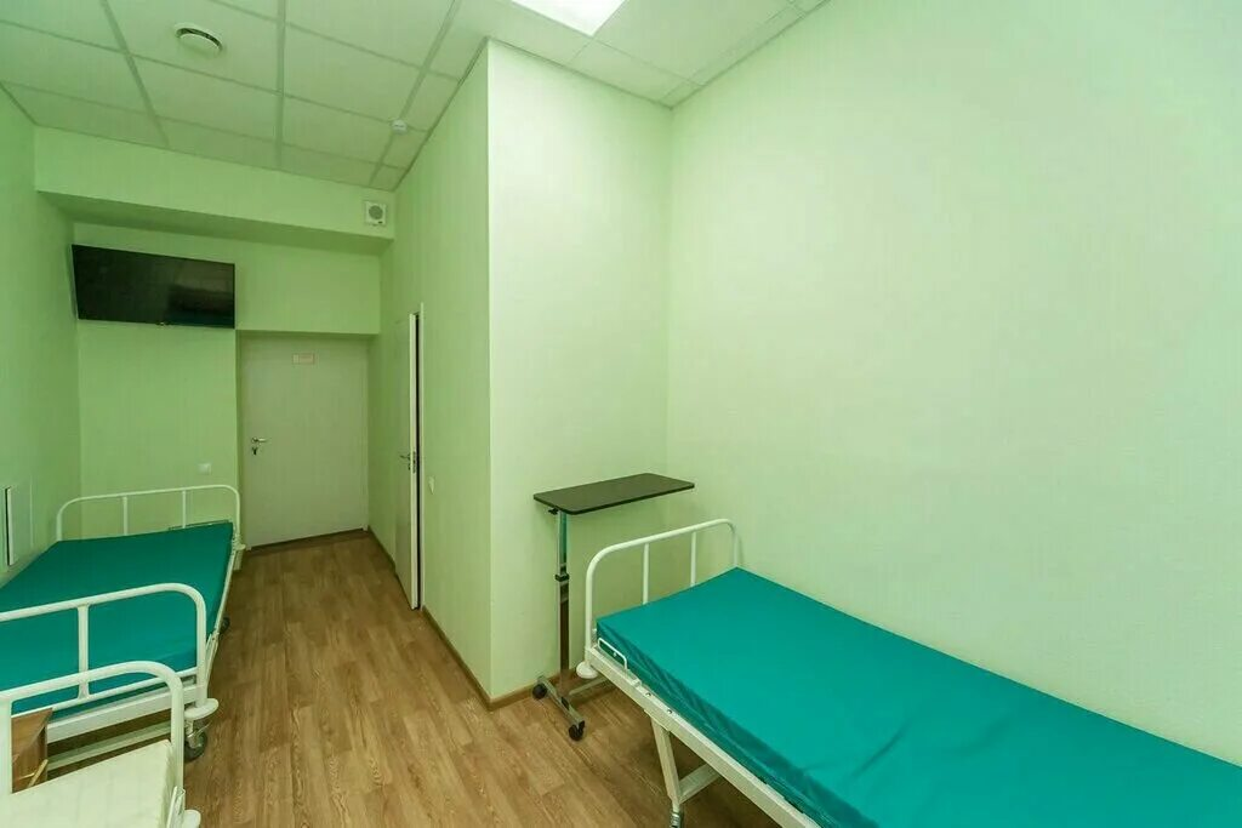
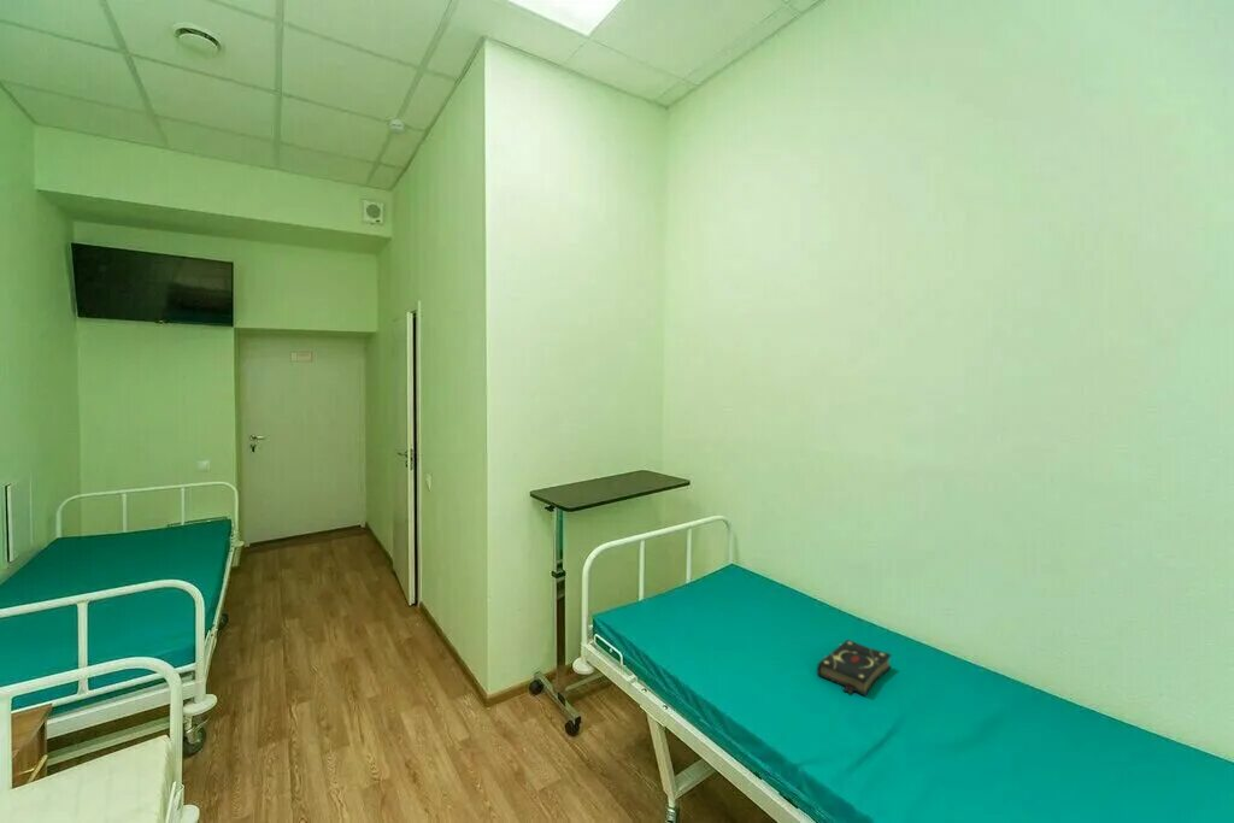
+ book [816,639,893,696]
